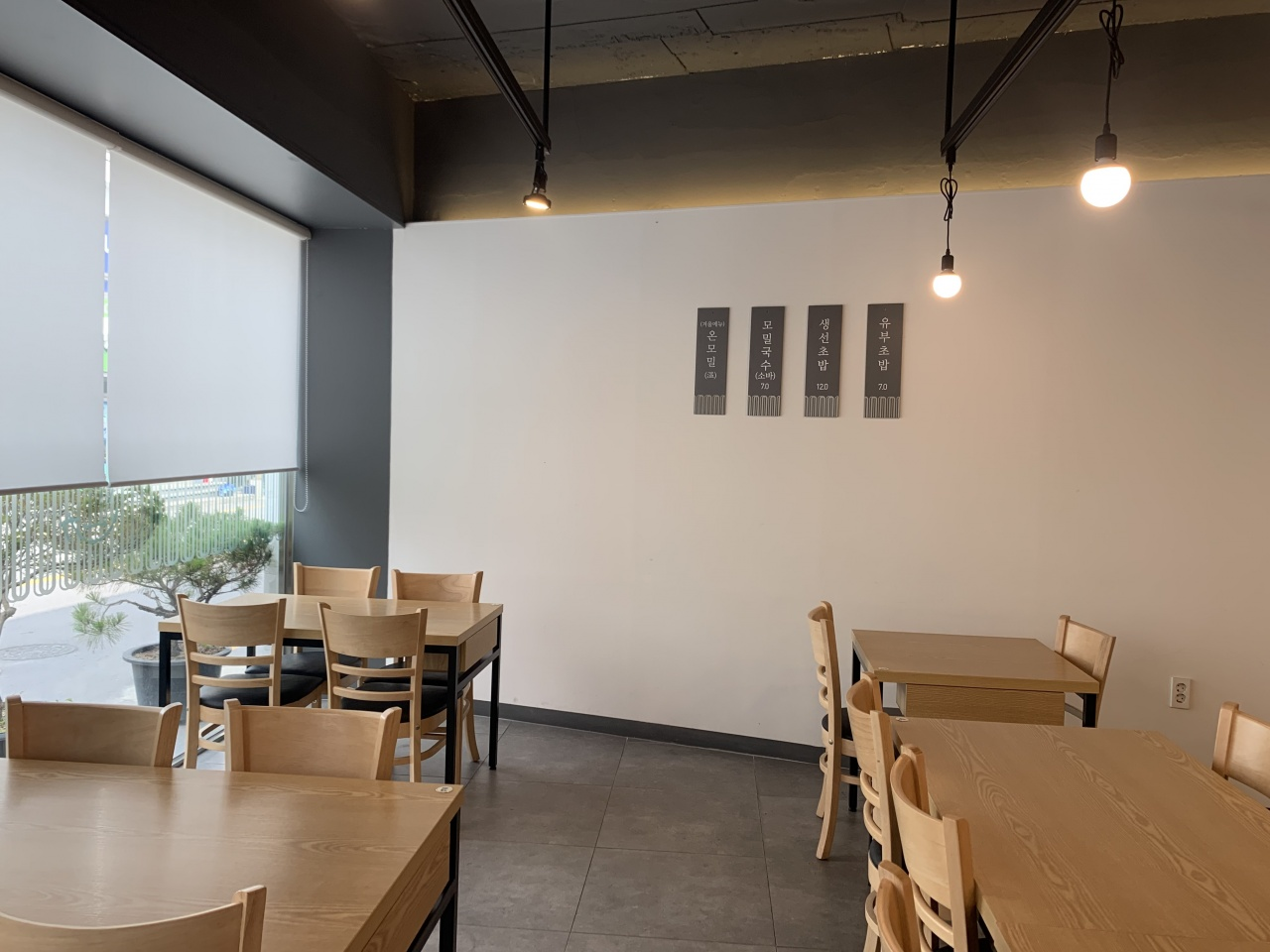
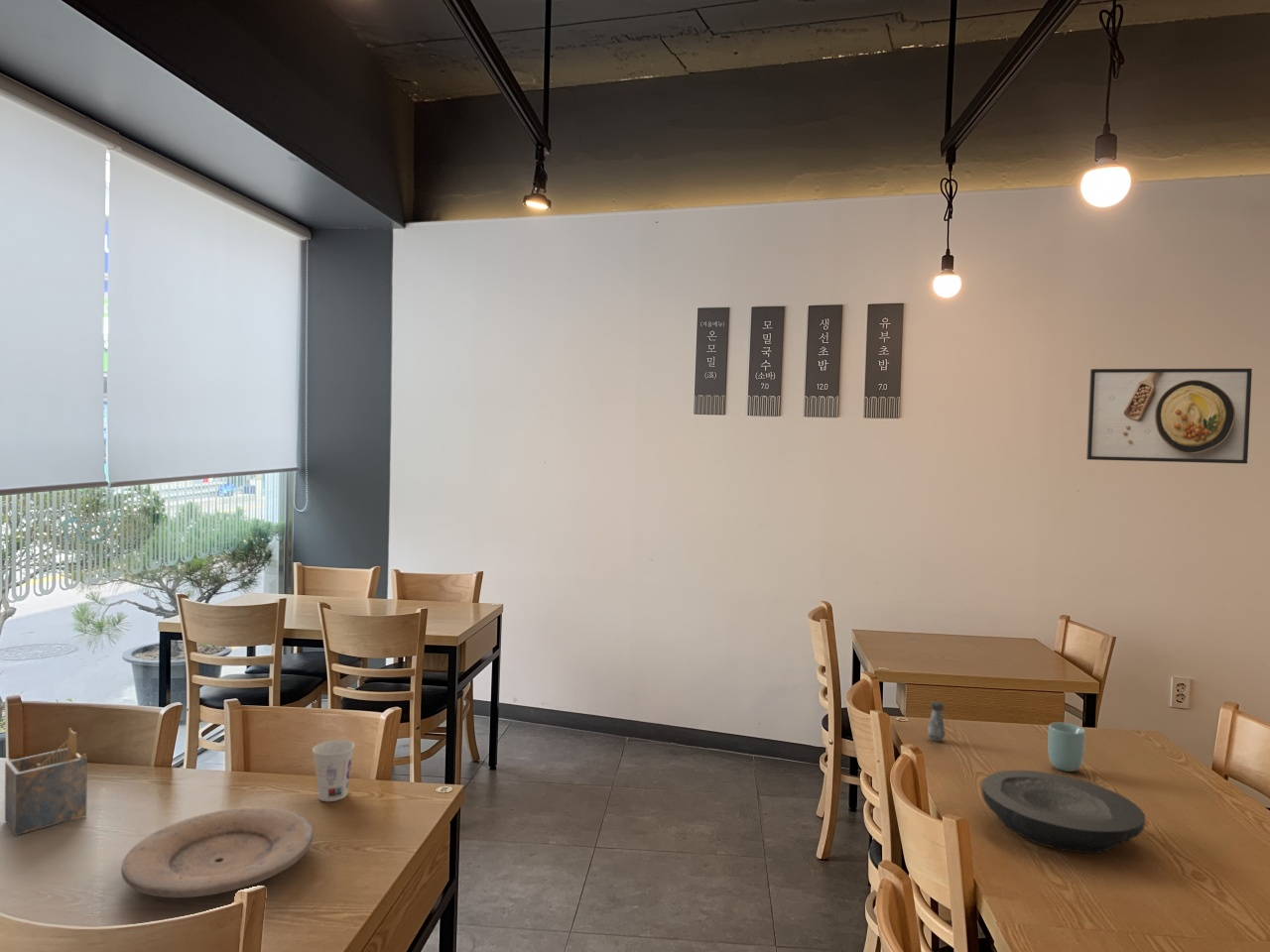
+ salt shaker [927,700,947,743]
+ cup [1047,721,1086,773]
+ napkin holder [4,727,88,836]
+ plate [120,806,315,898]
+ plate [980,770,1146,855]
+ cup [312,739,355,802]
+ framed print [1085,368,1253,465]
